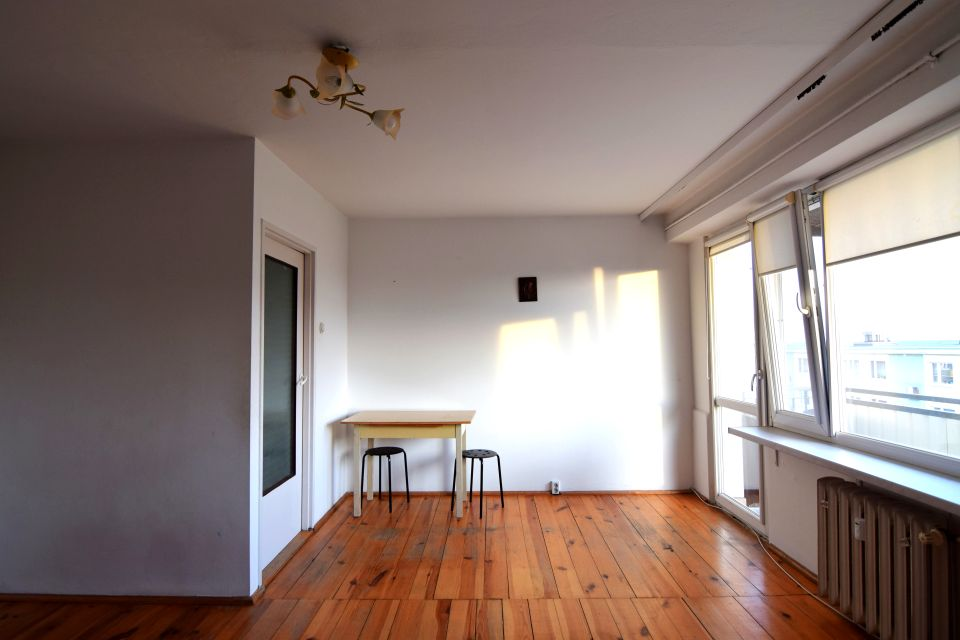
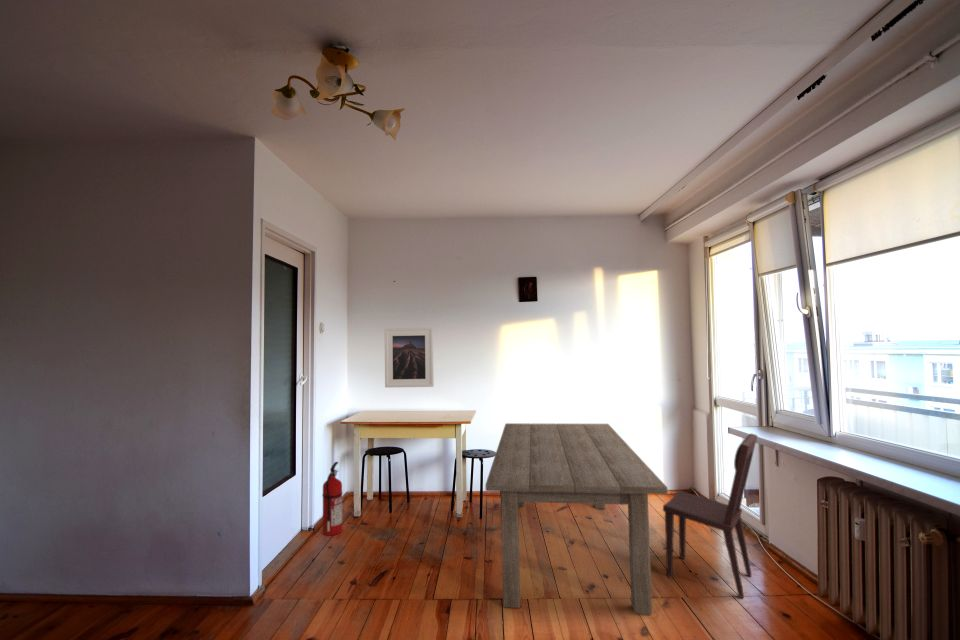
+ fire extinguisher [321,461,343,537]
+ dining table [485,422,669,615]
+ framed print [384,326,435,388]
+ dining chair [662,432,759,599]
